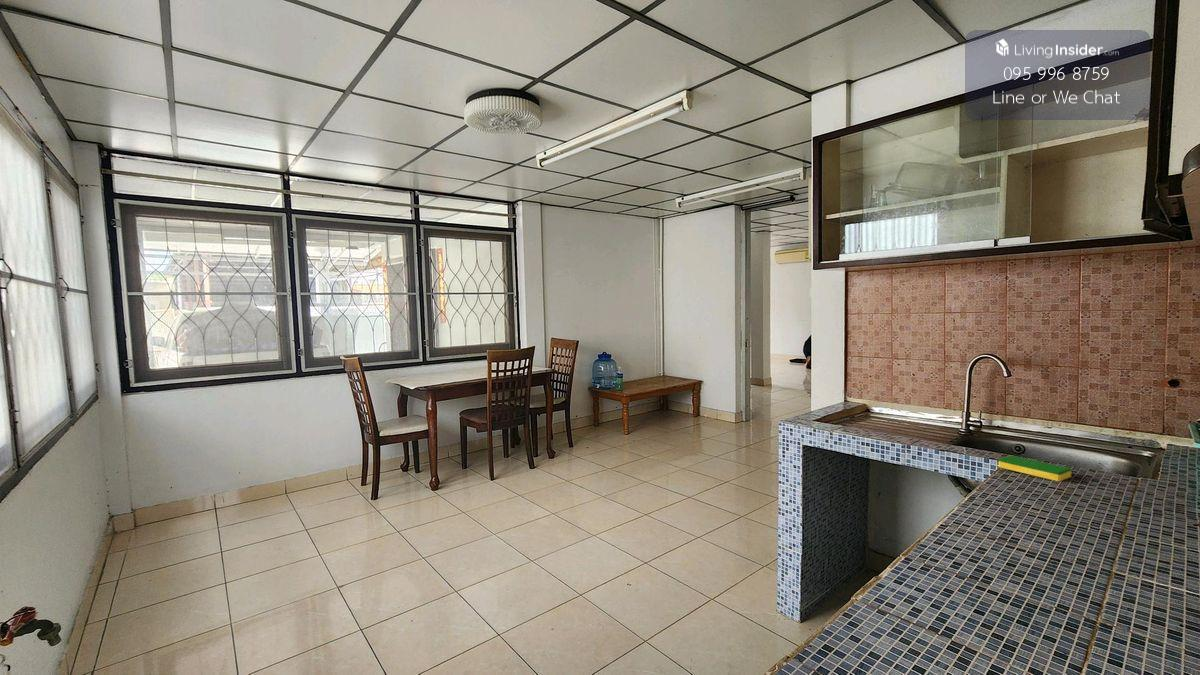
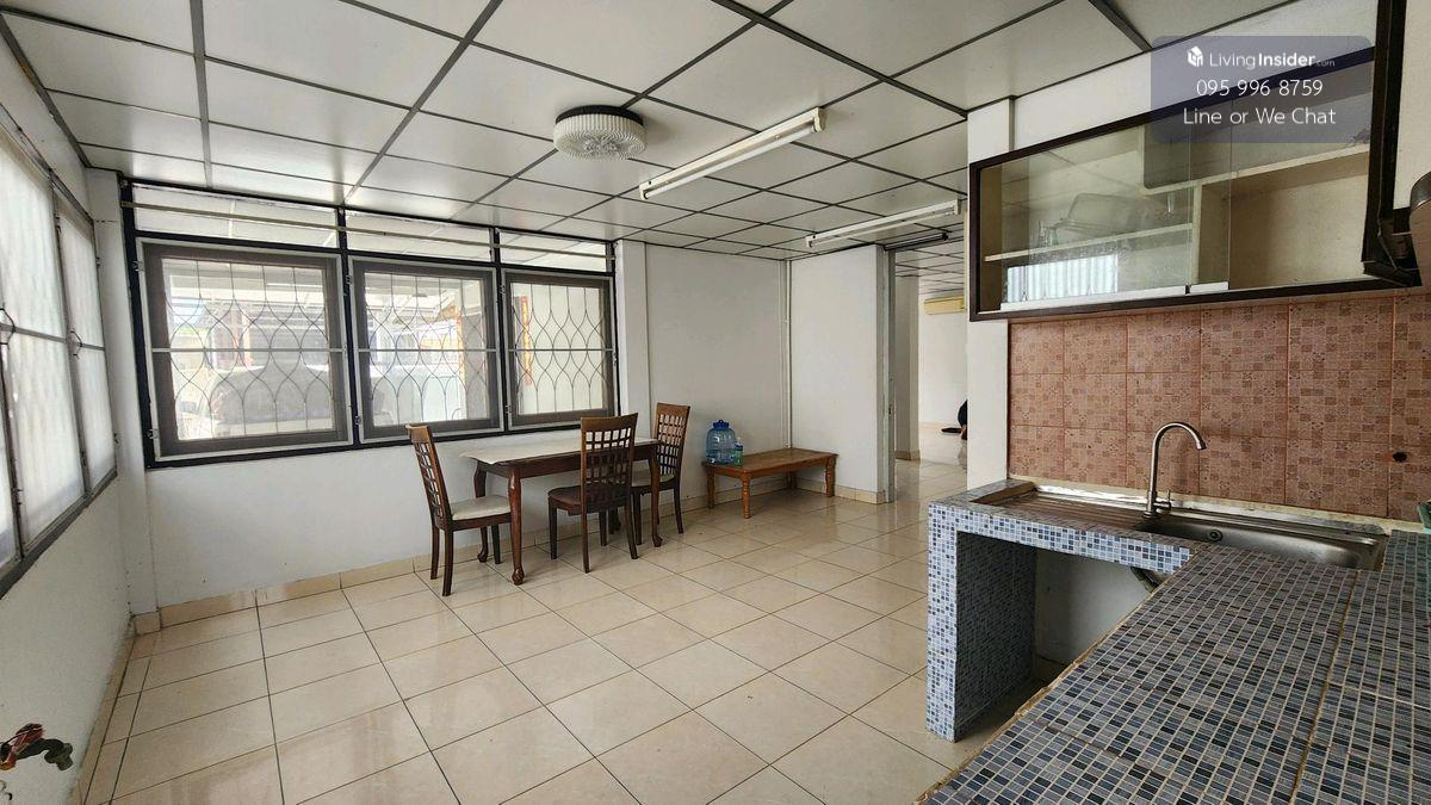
- dish sponge [998,455,1072,482]
